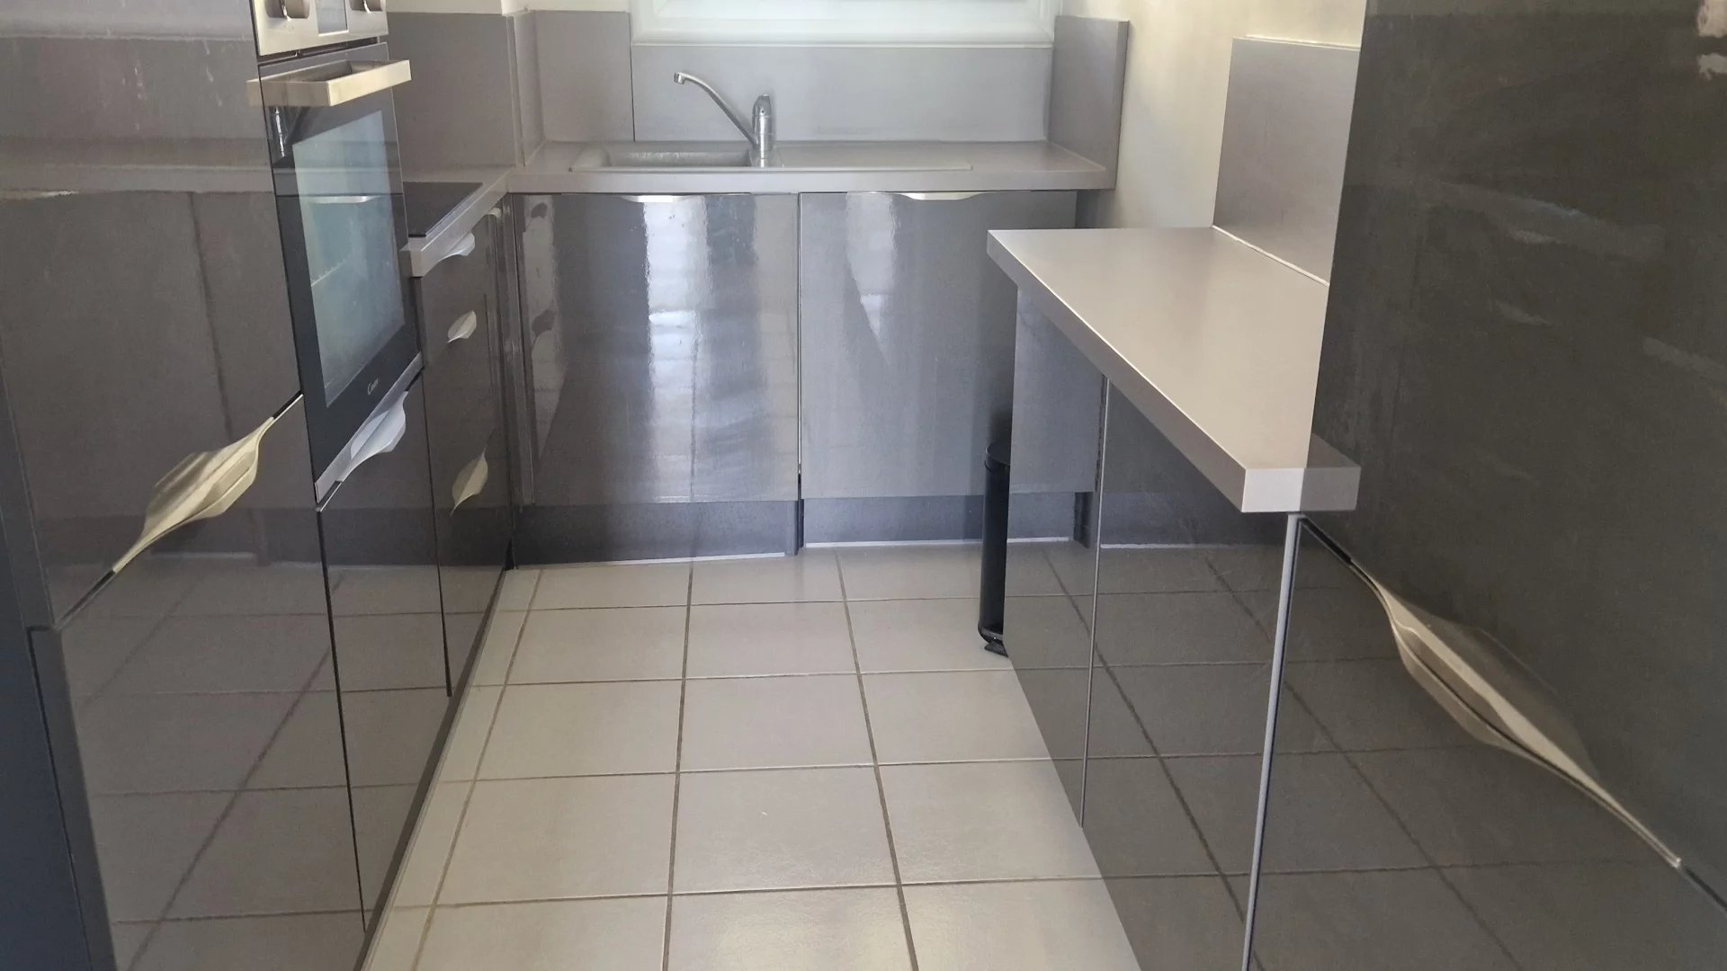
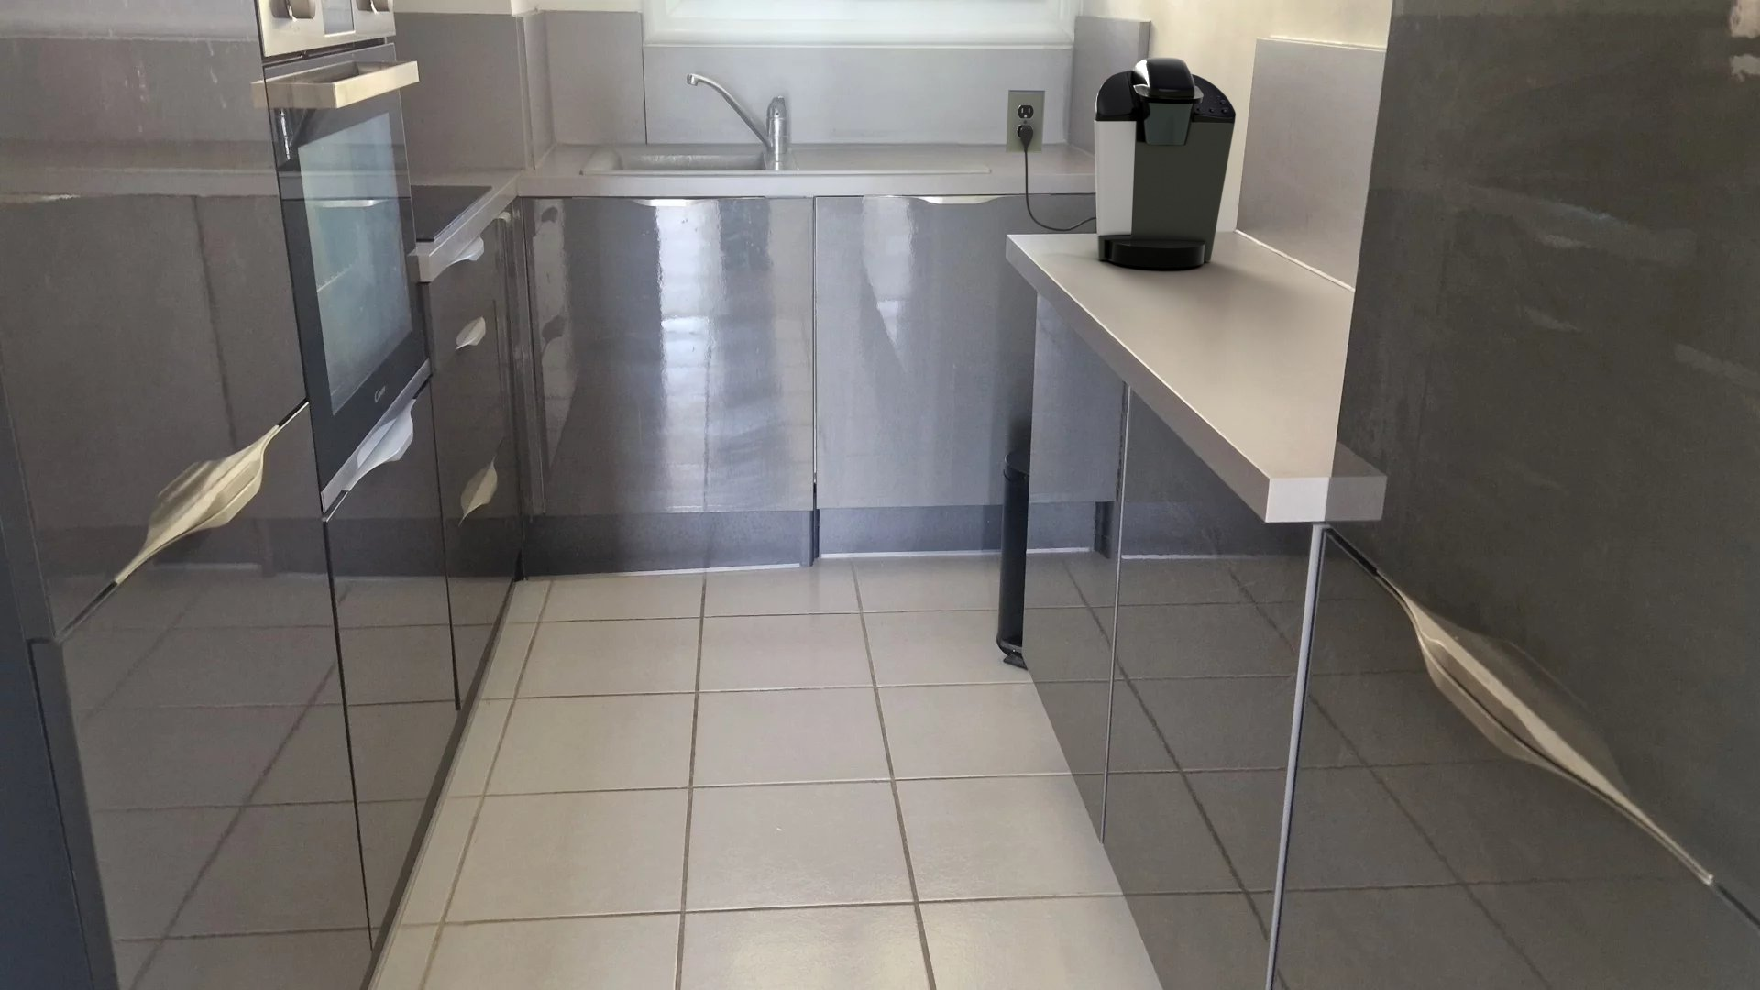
+ coffee maker [1005,57,1237,268]
